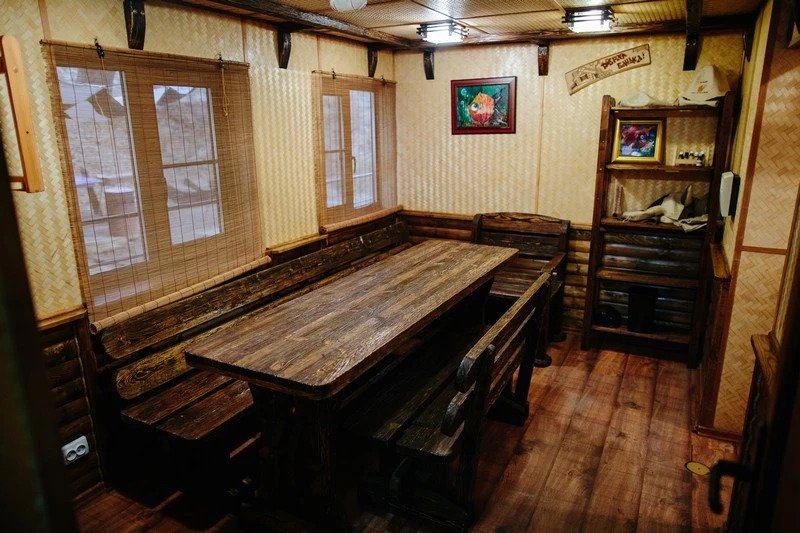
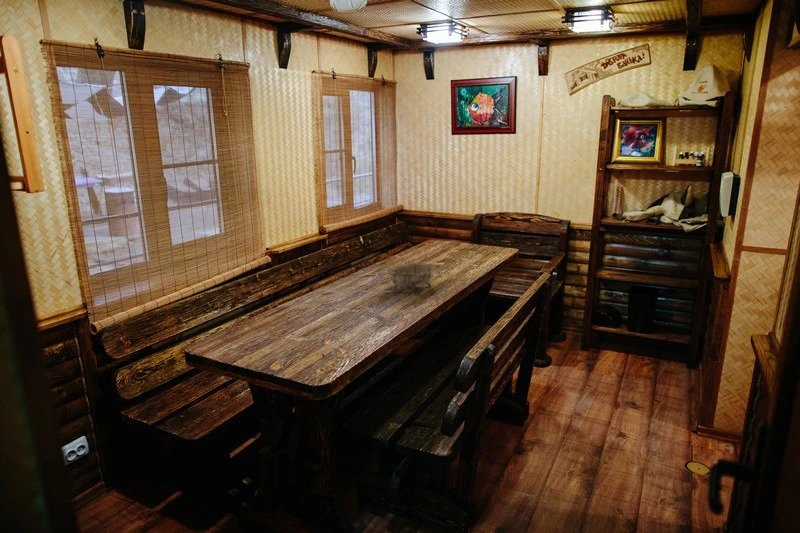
+ decorative bowl [385,261,438,294]
